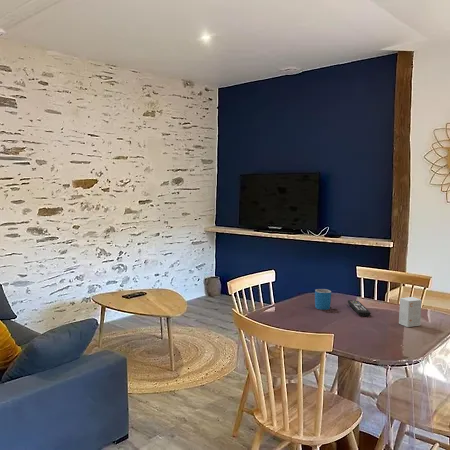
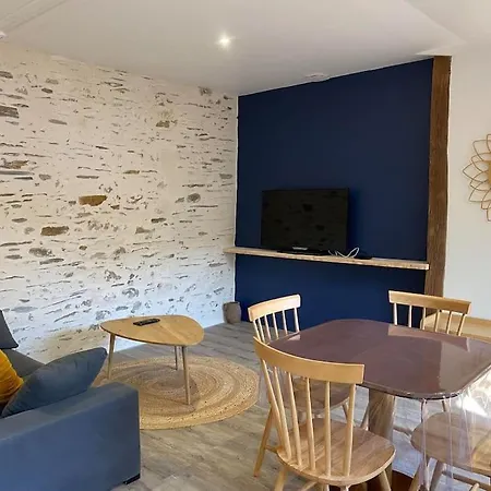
- remote control [347,299,372,317]
- mug [314,288,332,311]
- small box [398,296,423,328]
